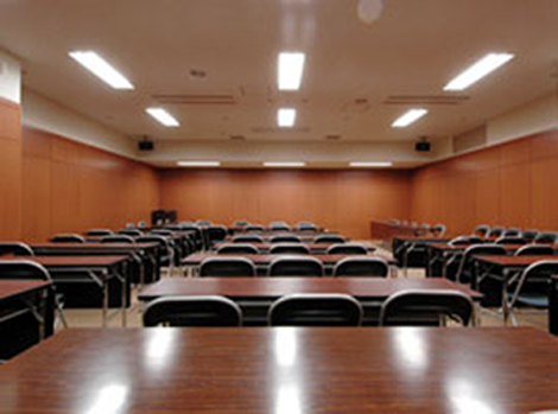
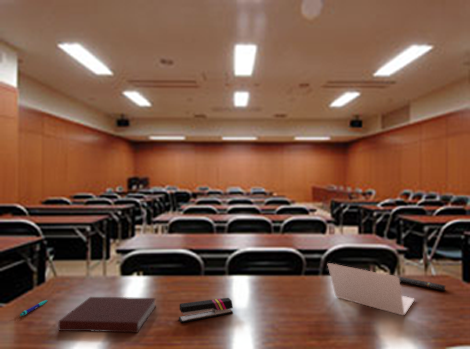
+ pen [19,299,48,317]
+ remote control [385,273,446,292]
+ notebook [57,296,157,334]
+ stapler [178,297,234,324]
+ laptop [327,262,416,316]
